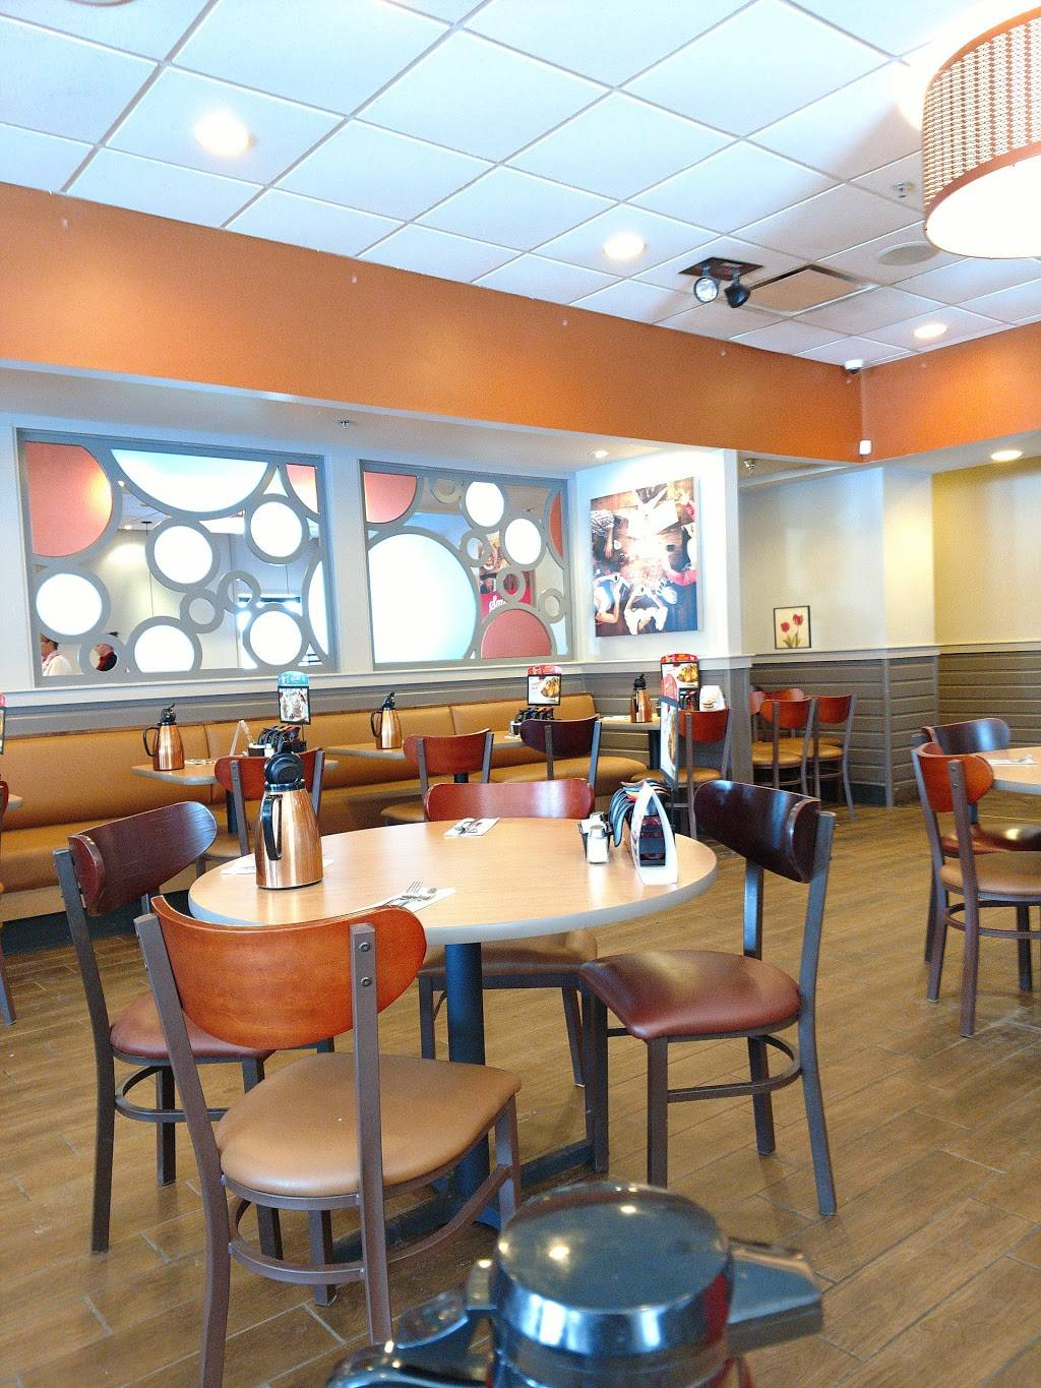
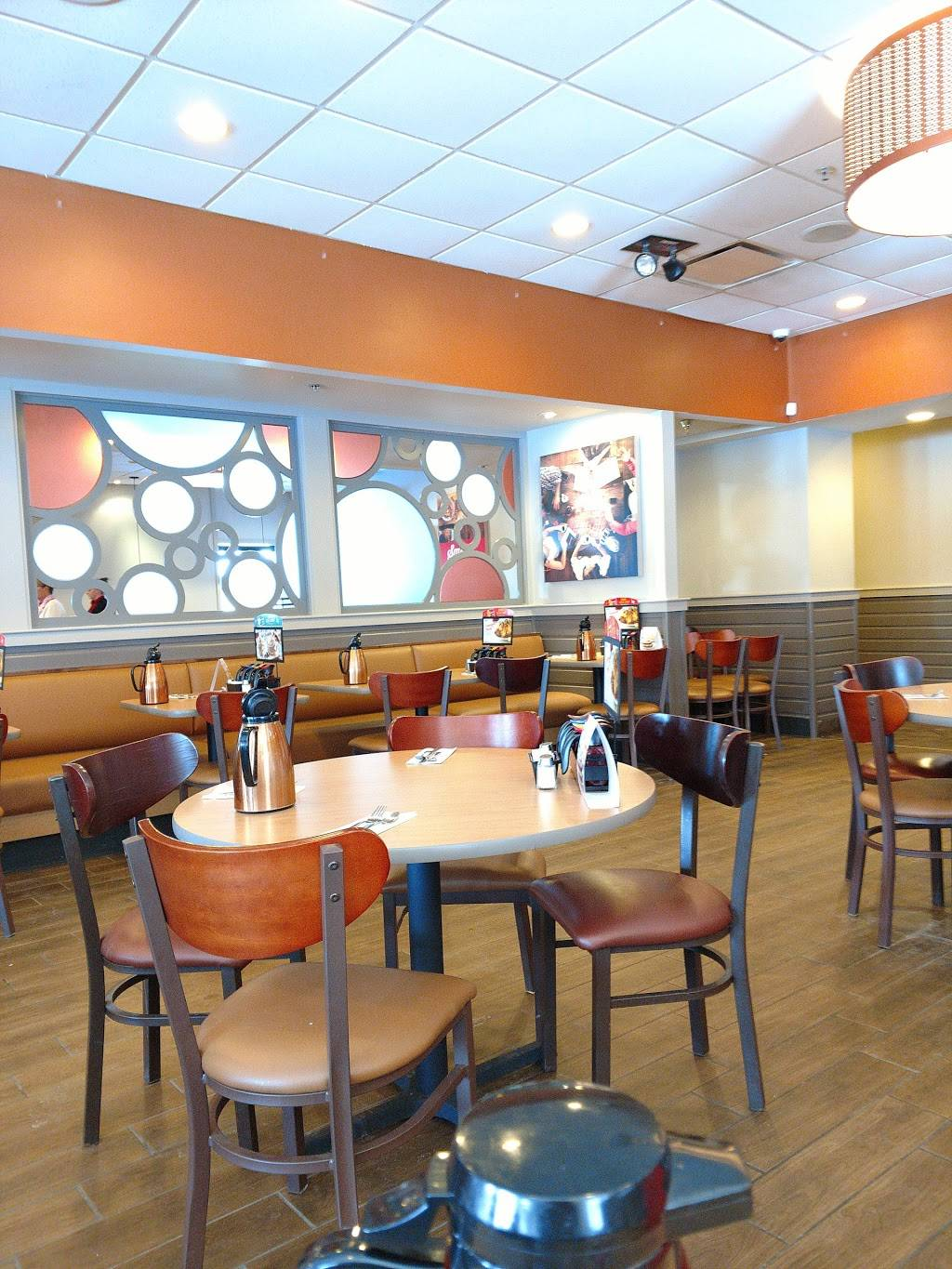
- wall art [773,604,812,651]
